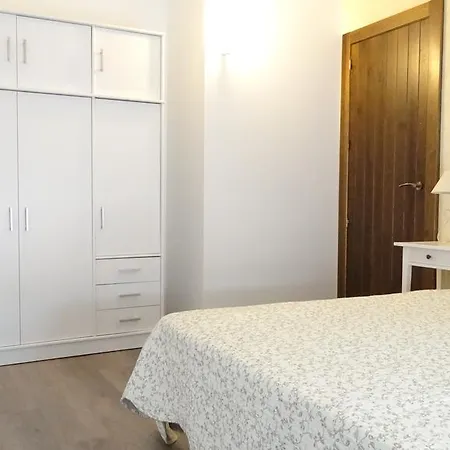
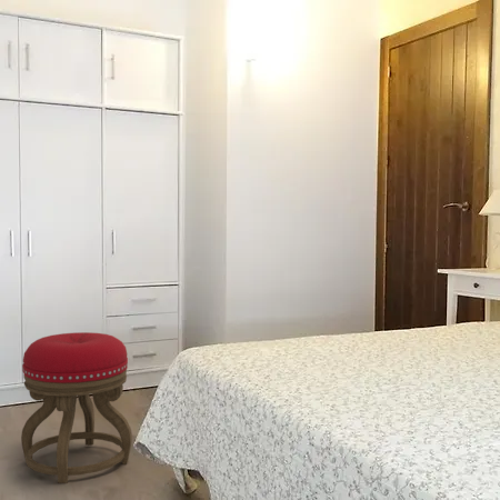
+ stool [20,331,133,484]
